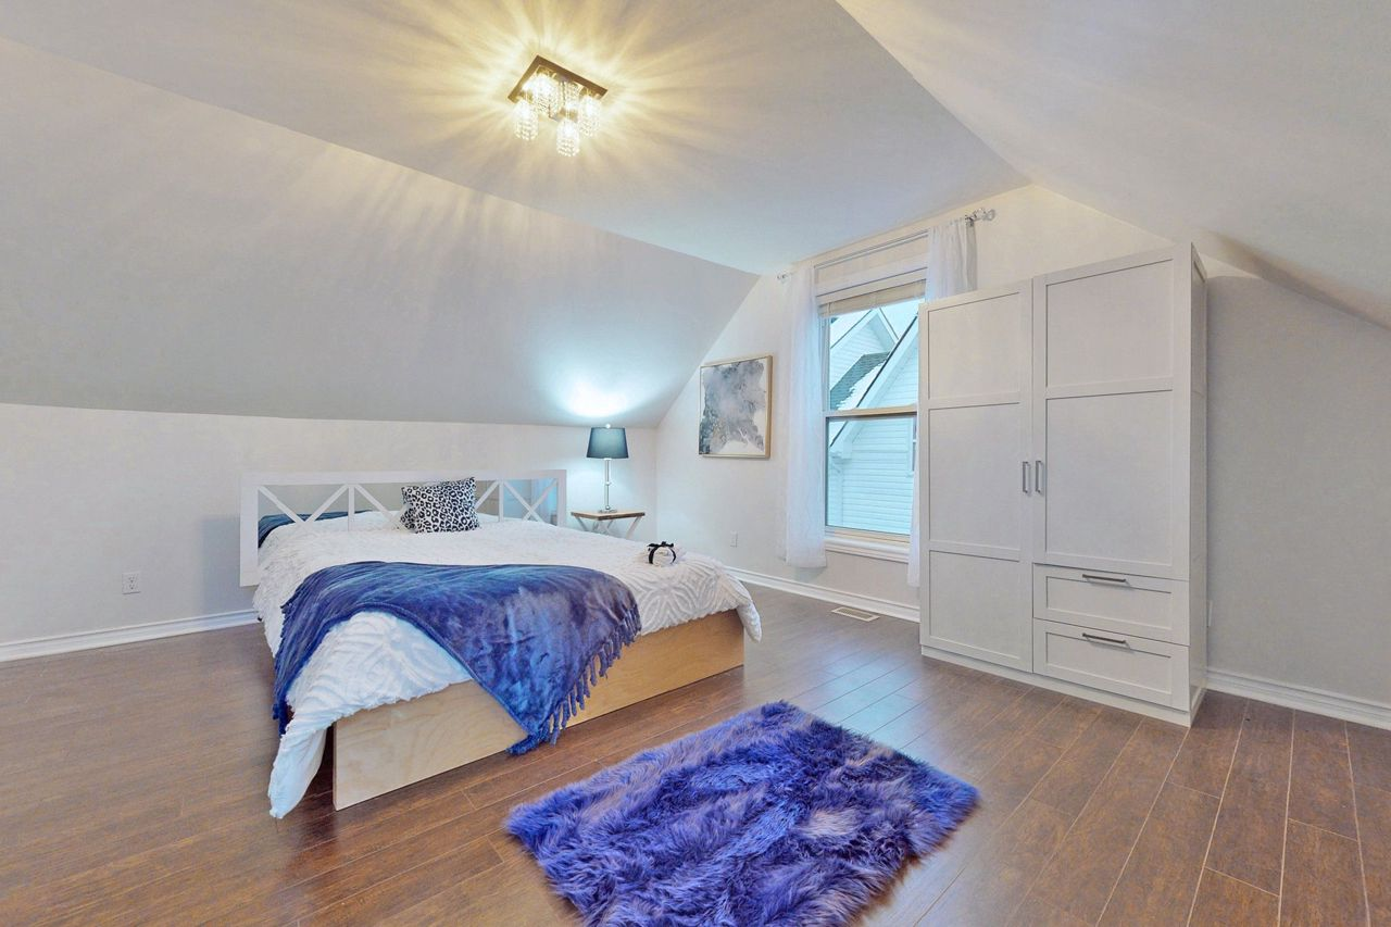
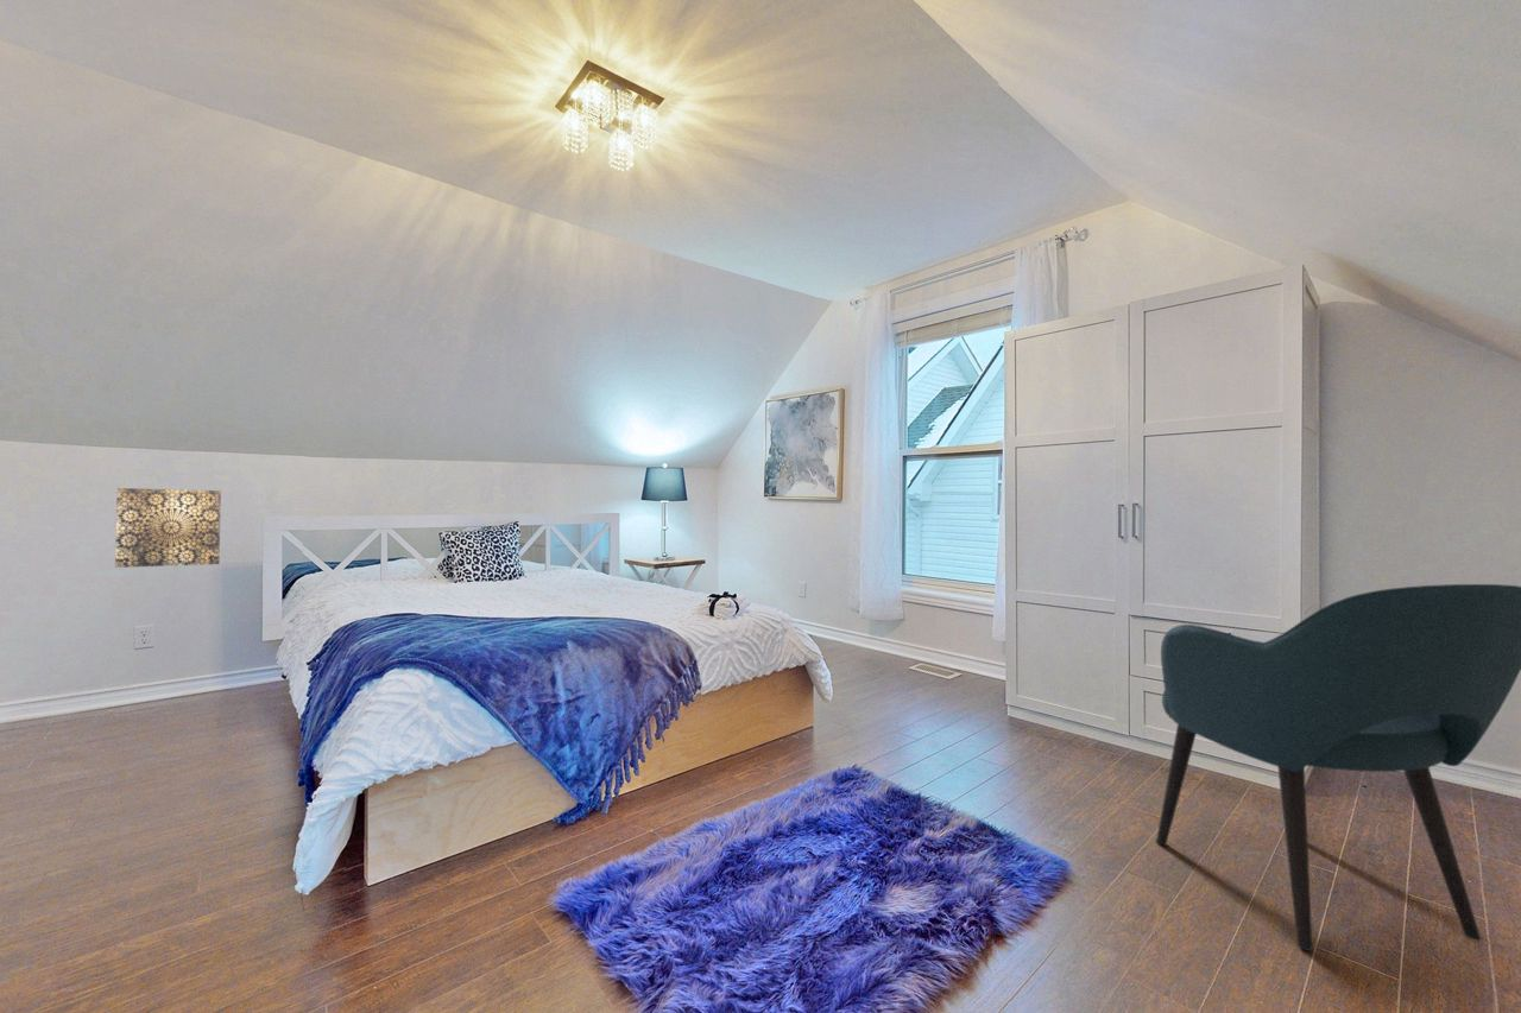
+ armchair [1155,583,1521,951]
+ wall art [114,487,222,569]
